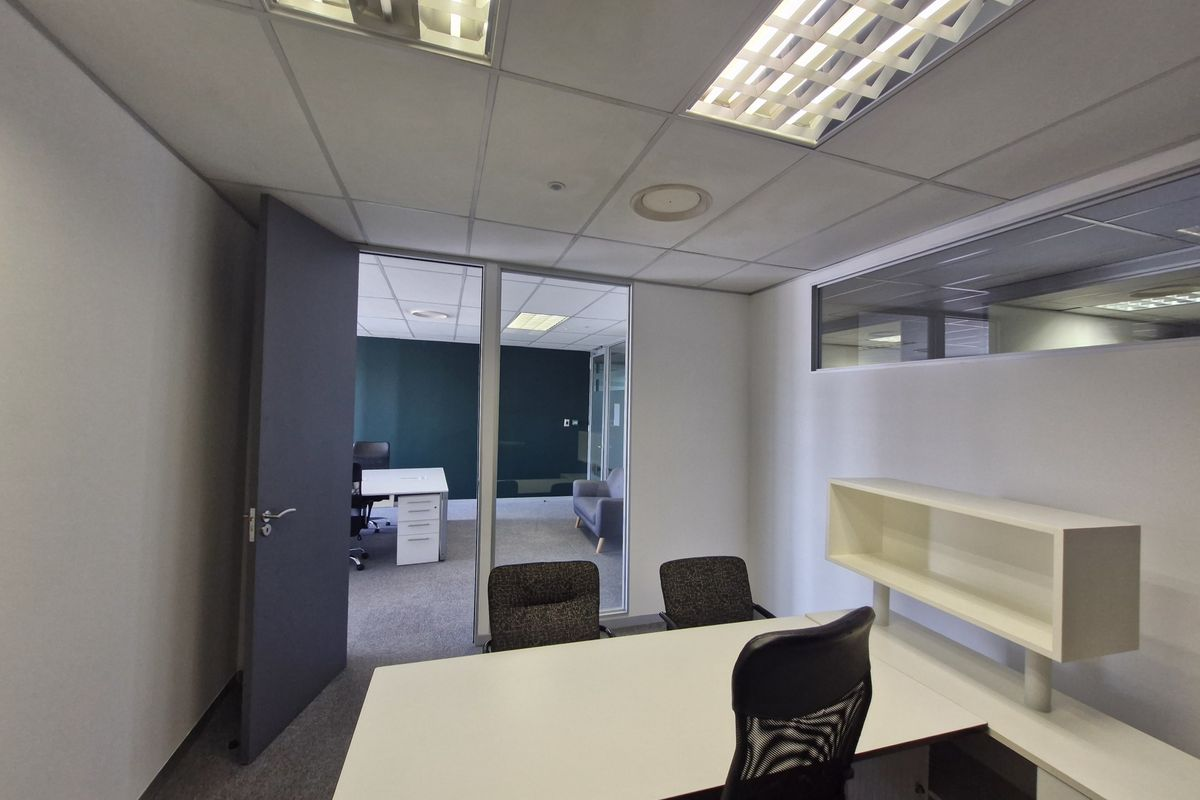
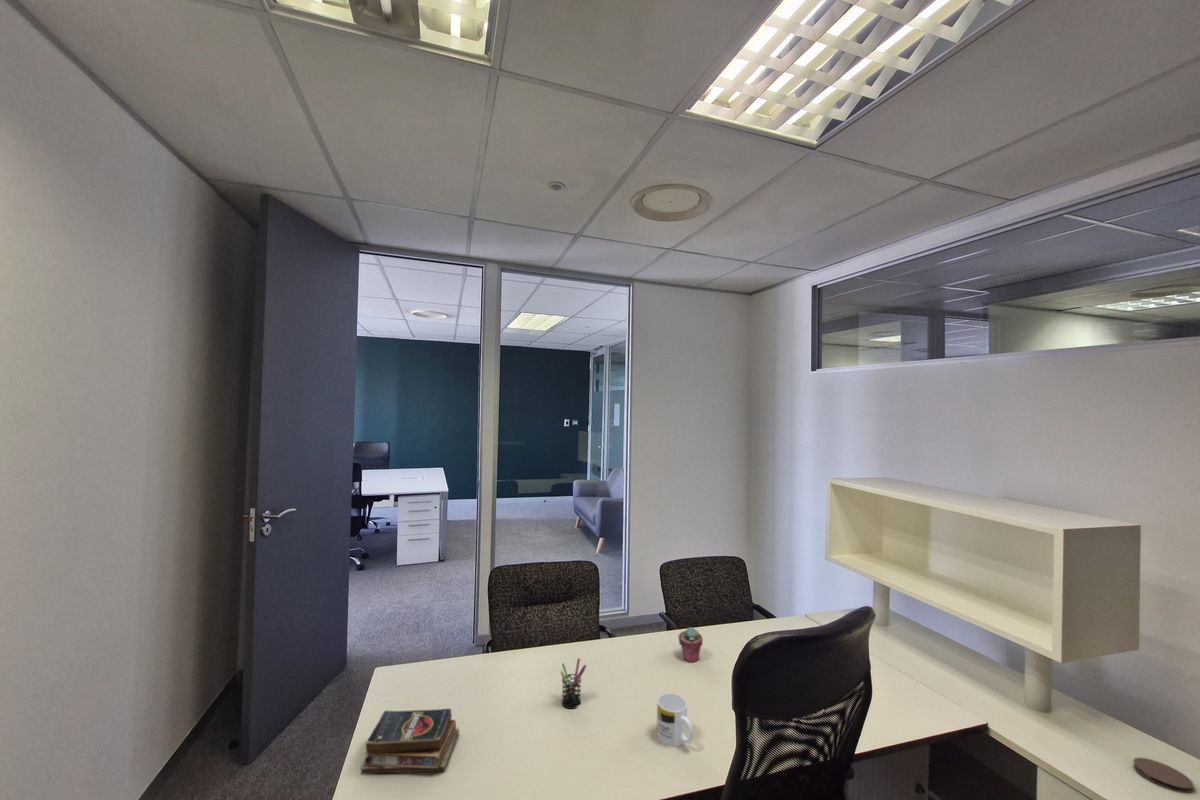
+ mug [656,692,695,748]
+ coaster [1132,757,1195,794]
+ pen holder [560,657,587,710]
+ potted succulent [677,626,704,663]
+ book [359,708,460,775]
